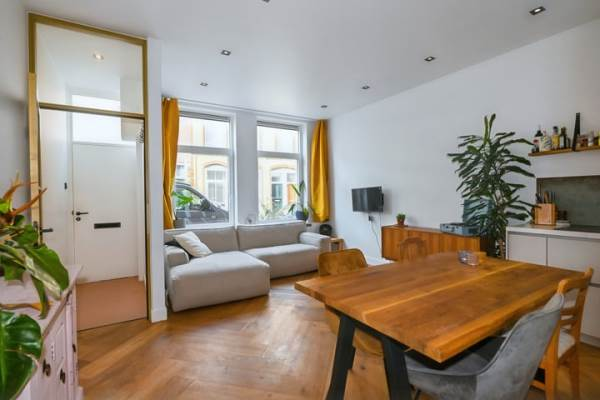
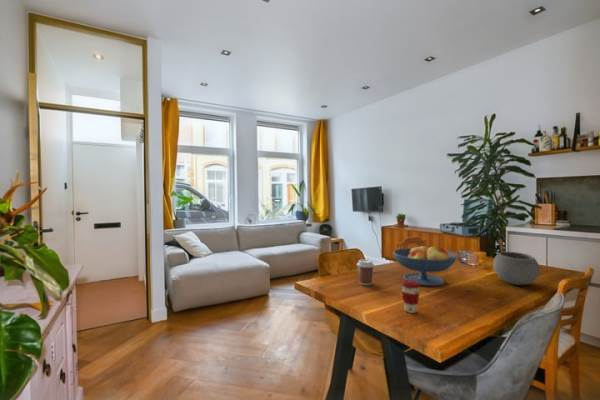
+ fruit bowl [392,244,458,287]
+ coffee cup [400,279,421,314]
+ coffee cup [356,258,375,286]
+ bowl [492,251,541,286]
